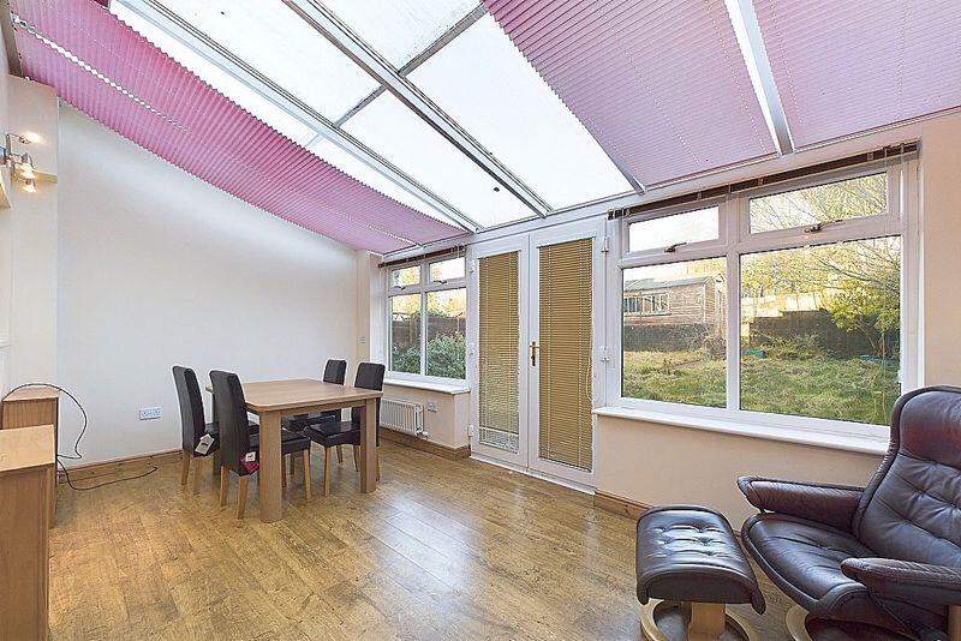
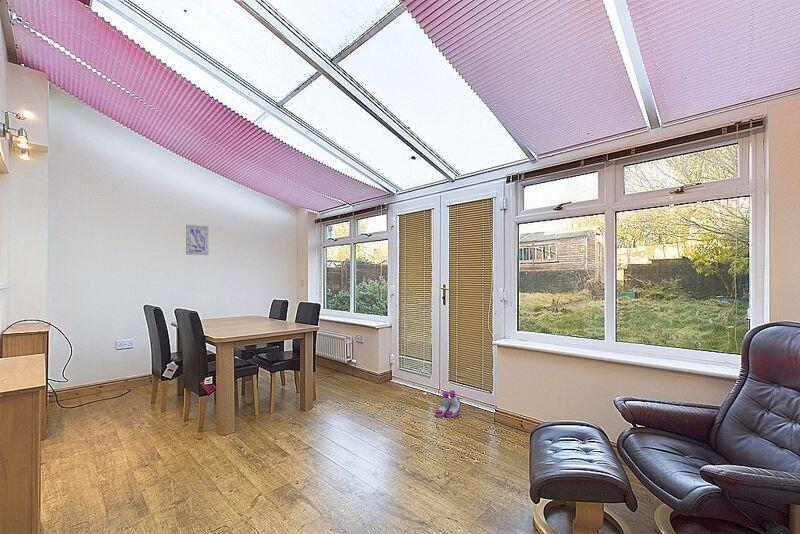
+ wall art [185,224,209,256]
+ boots [435,389,462,419]
